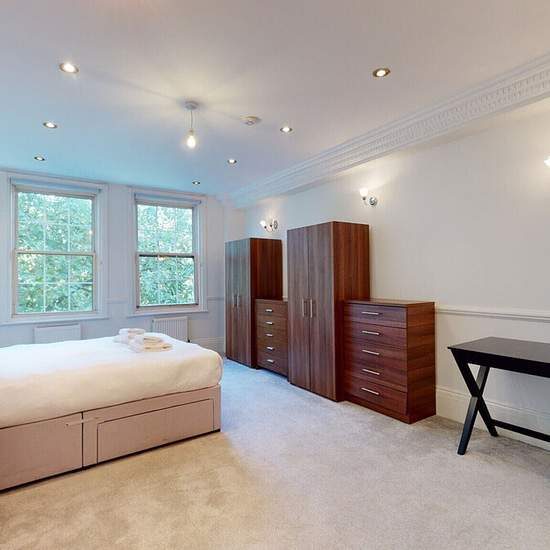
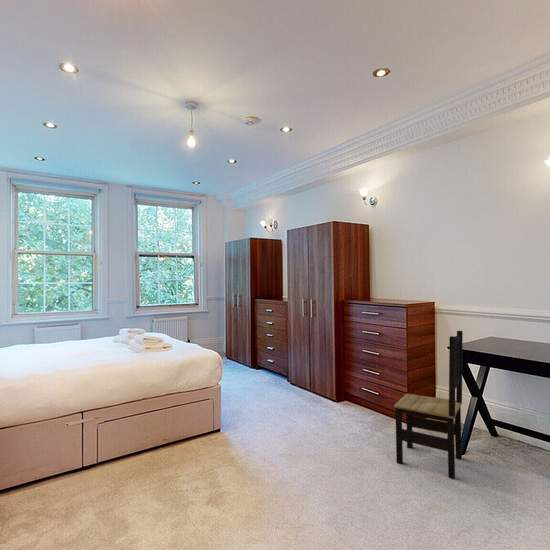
+ dining chair [393,330,464,480]
